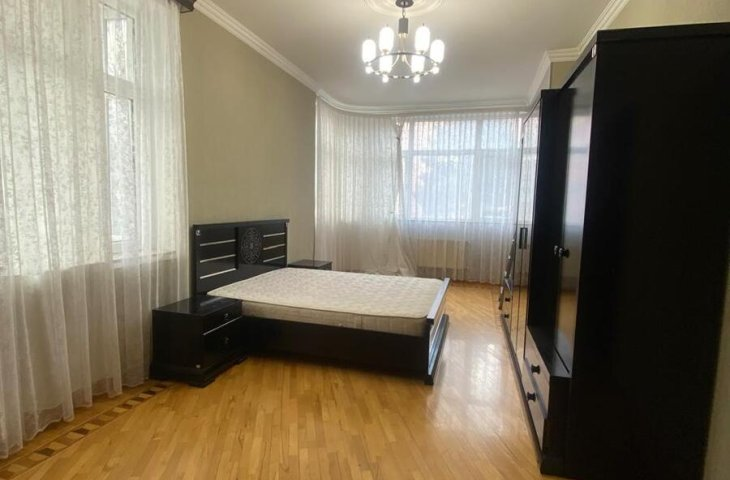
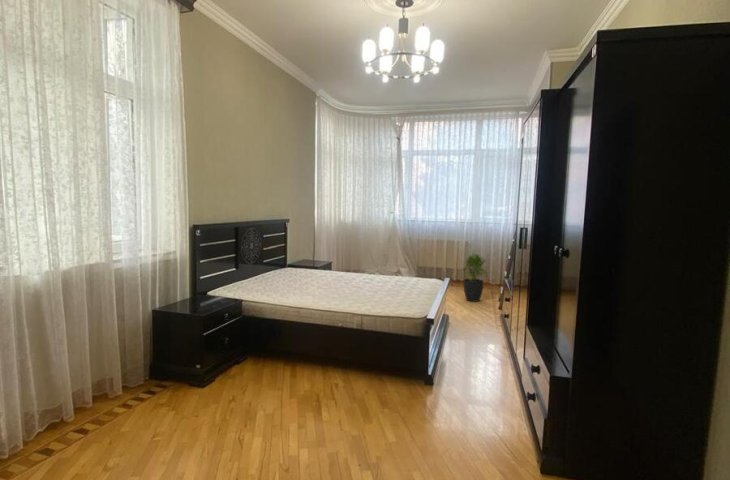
+ potted plant [461,252,489,303]
